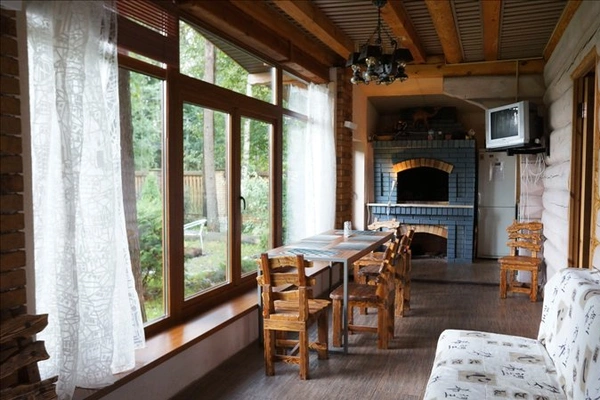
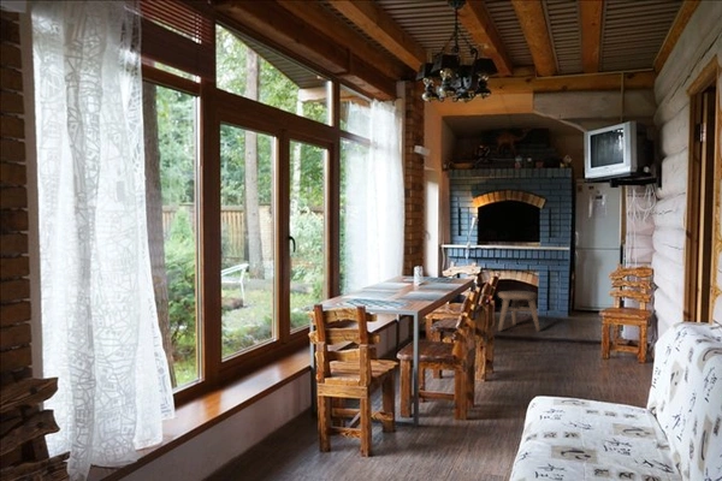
+ stool [497,290,542,332]
